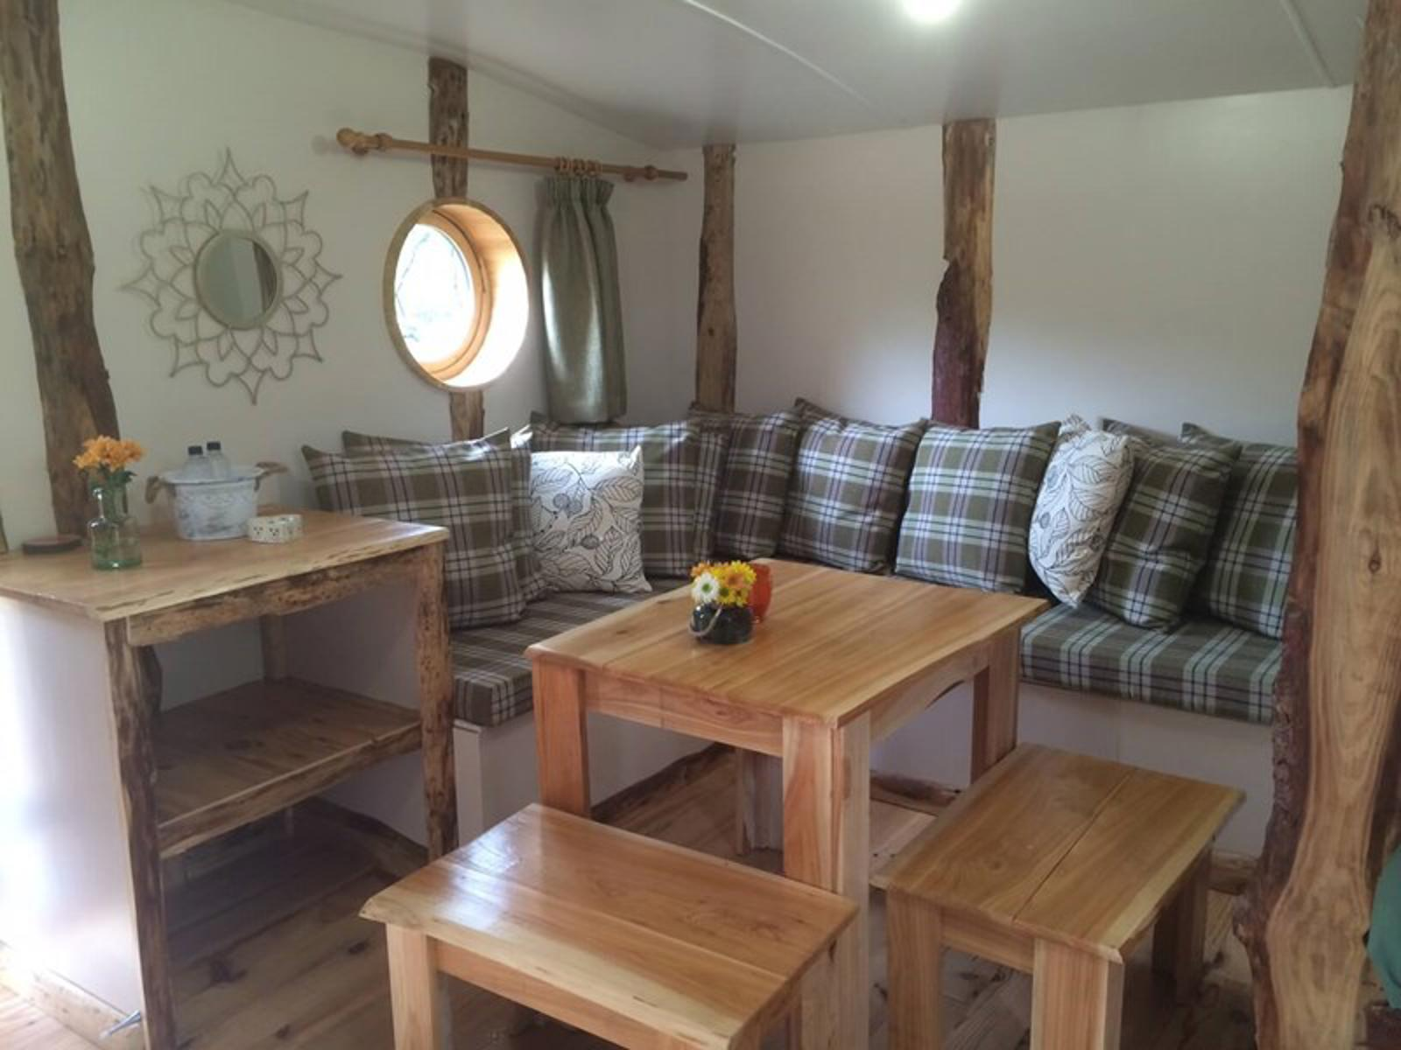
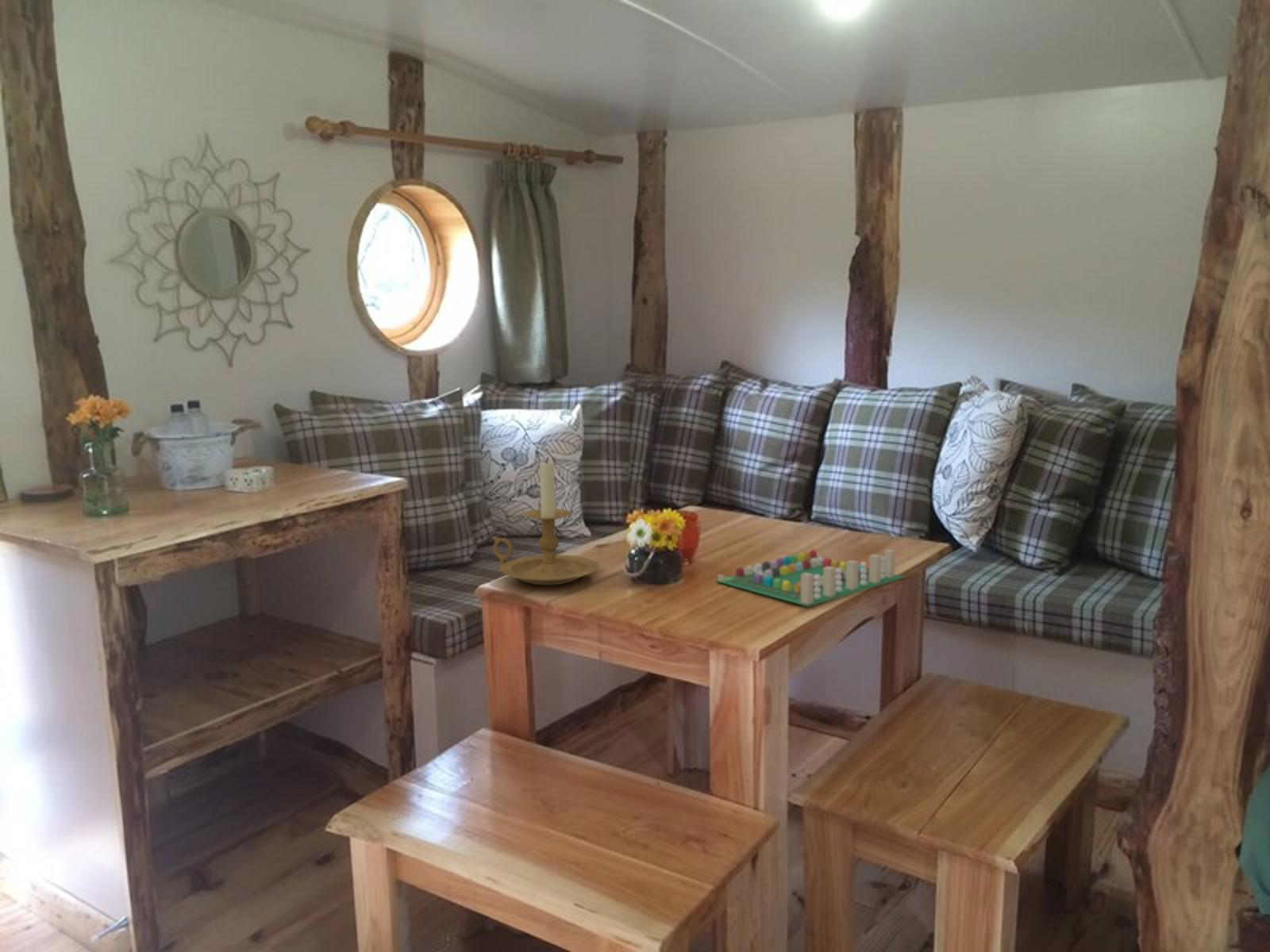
+ candle holder [491,456,600,585]
+ board game [715,548,906,608]
